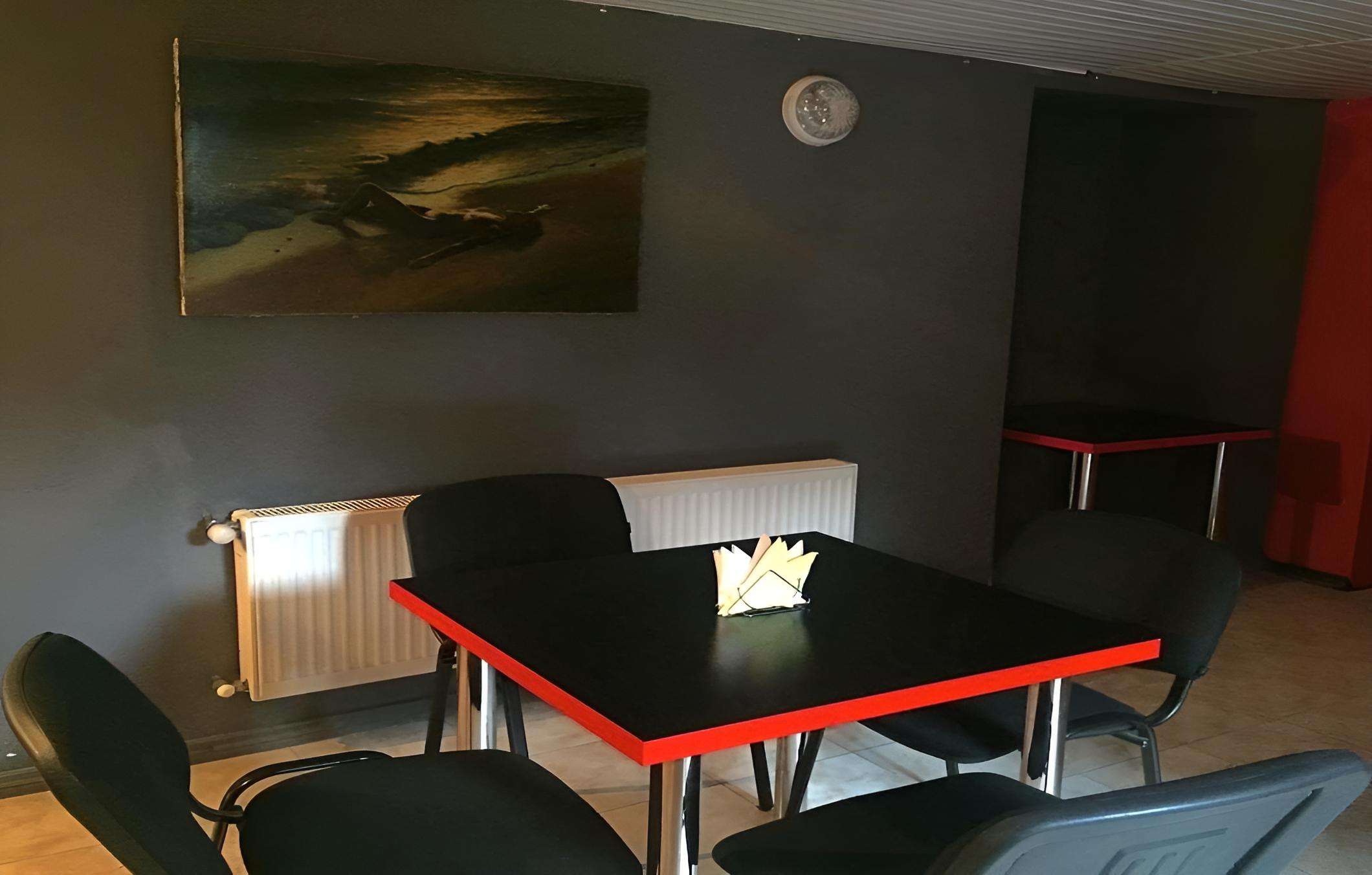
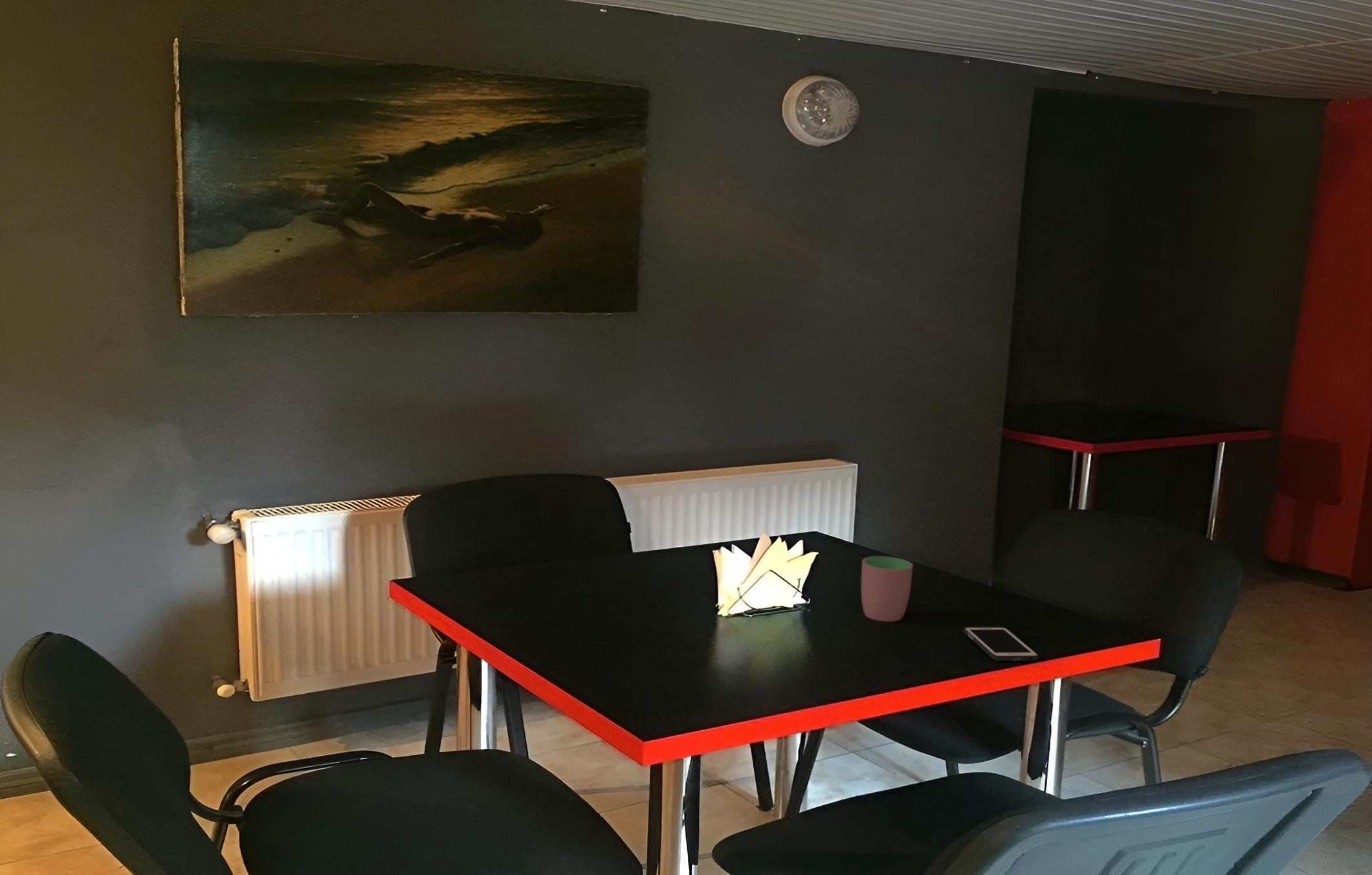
+ cell phone [963,626,1039,662]
+ cup [861,556,913,623]
